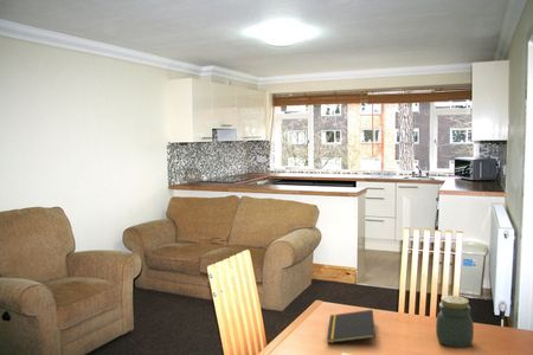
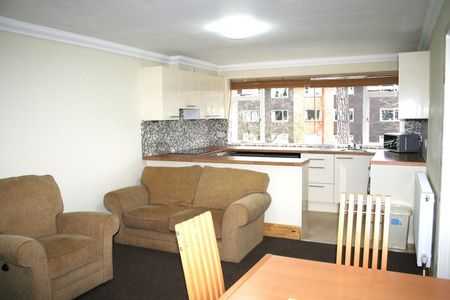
- jar [435,295,475,349]
- notepad [326,309,377,344]
